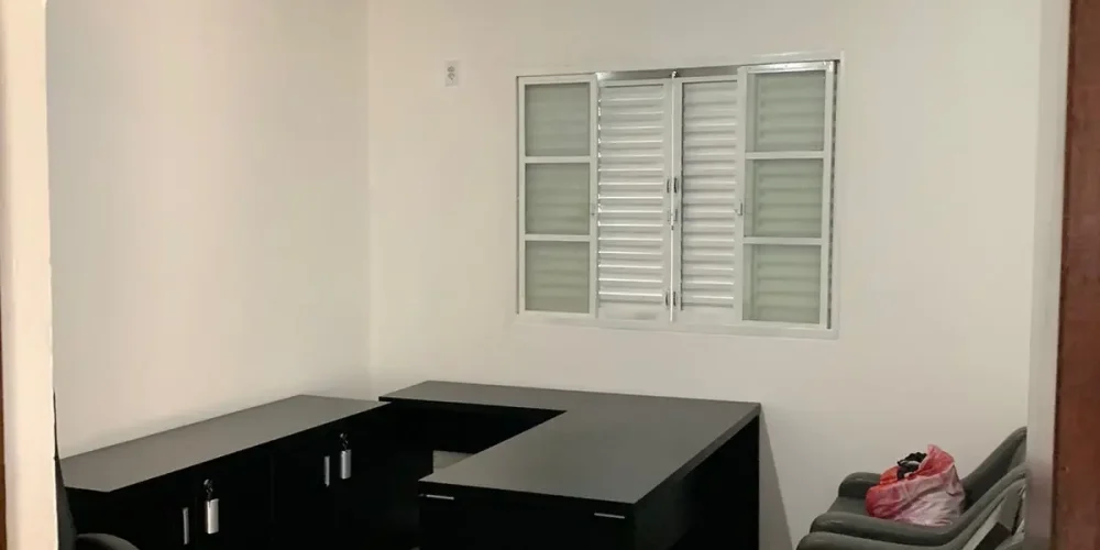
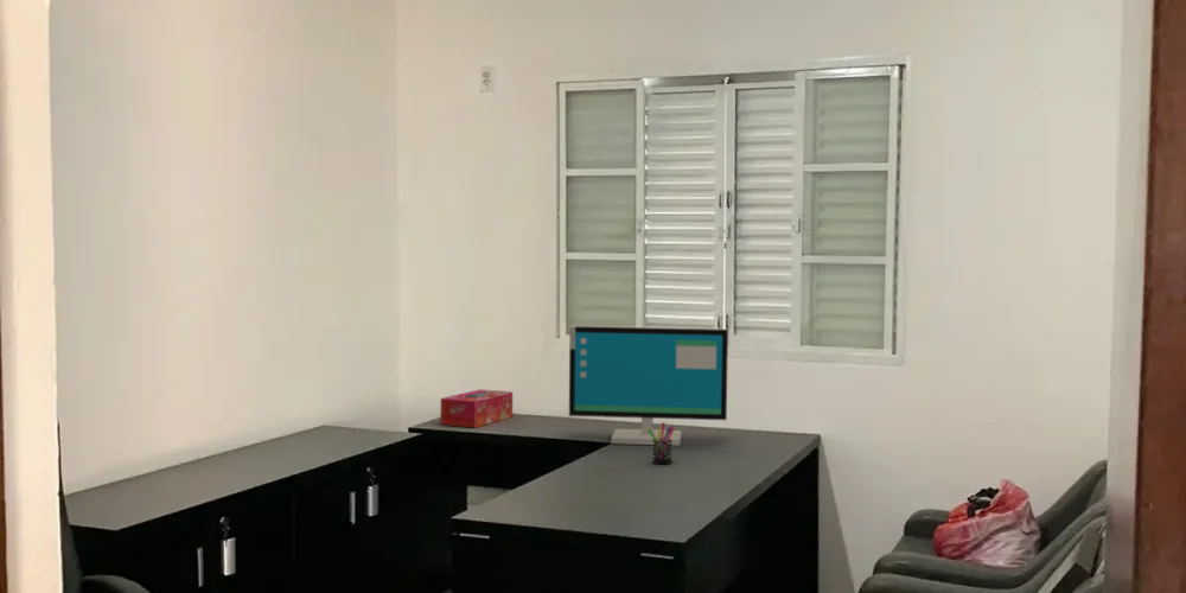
+ pen holder [649,421,675,465]
+ tissue box [439,388,514,429]
+ computer monitor [568,325,729,447]
